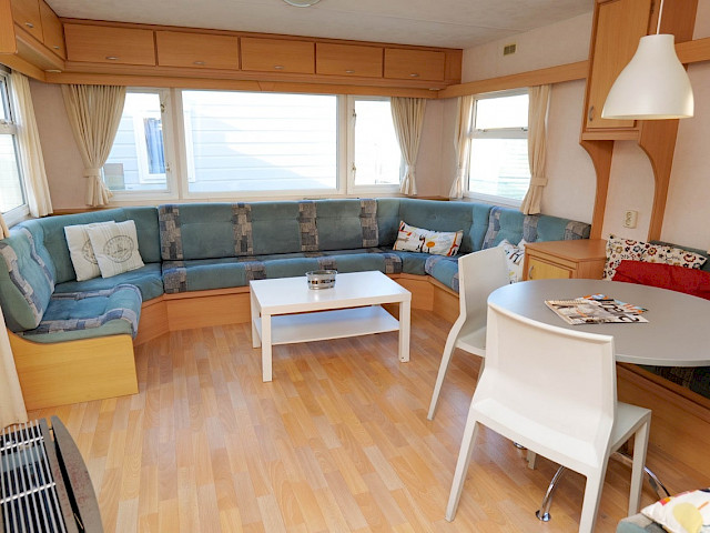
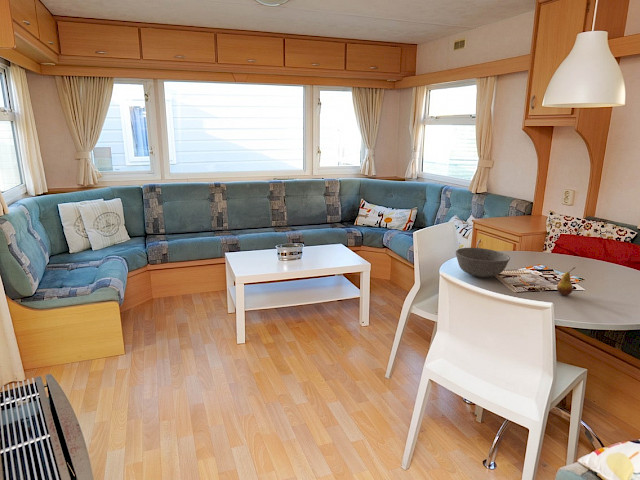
+ bowl [455,247,511,278]
+ fruit [556,266,576,296]
